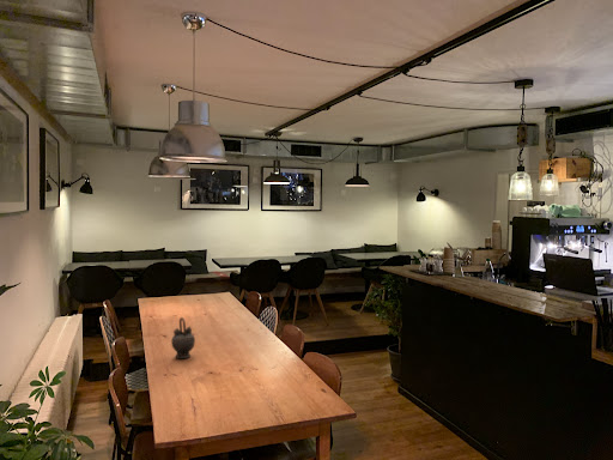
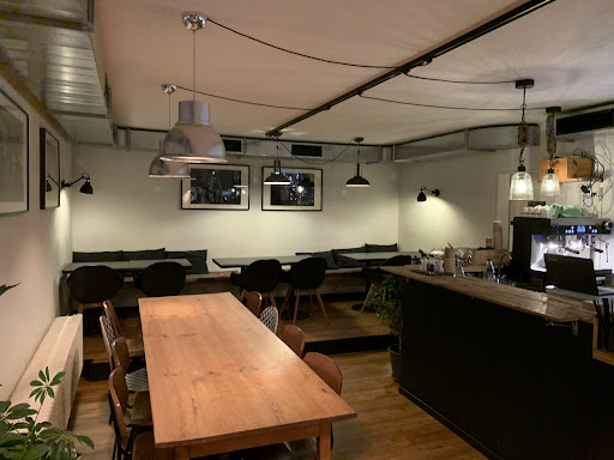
- teapot [170,316,196,359]
